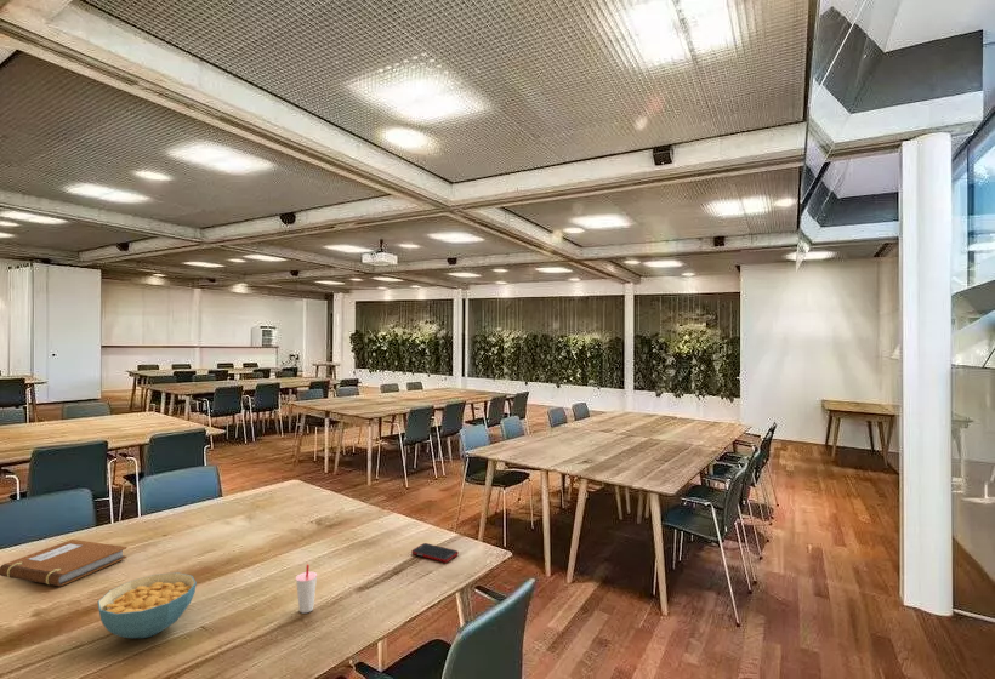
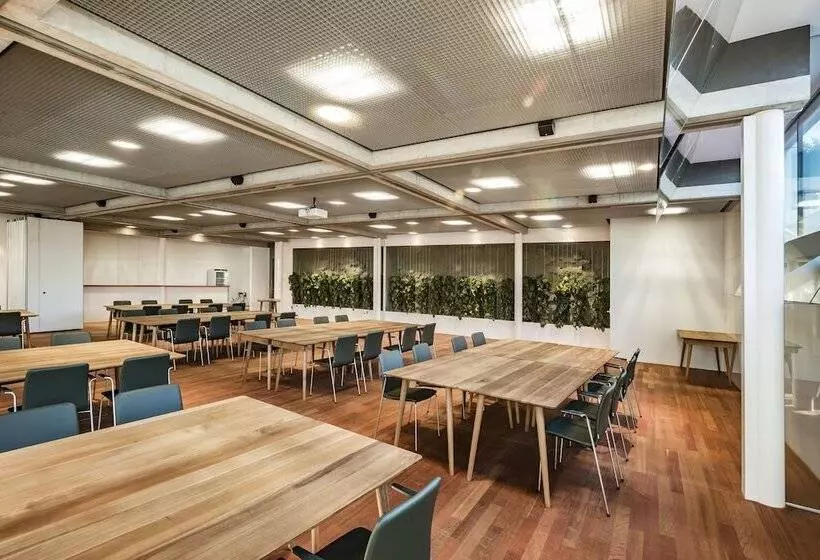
- cell phone [410,542,460,564]
- notebook [0,538,127,587]
- cereal bowl [97,571,198,639]
- cup [295,564,318,614]
